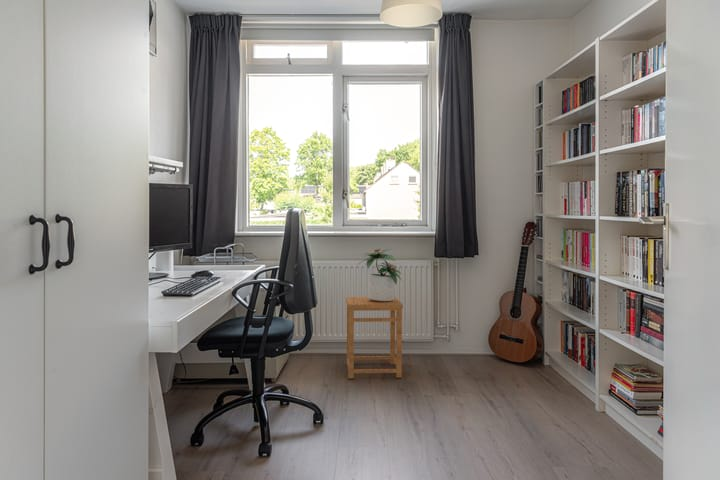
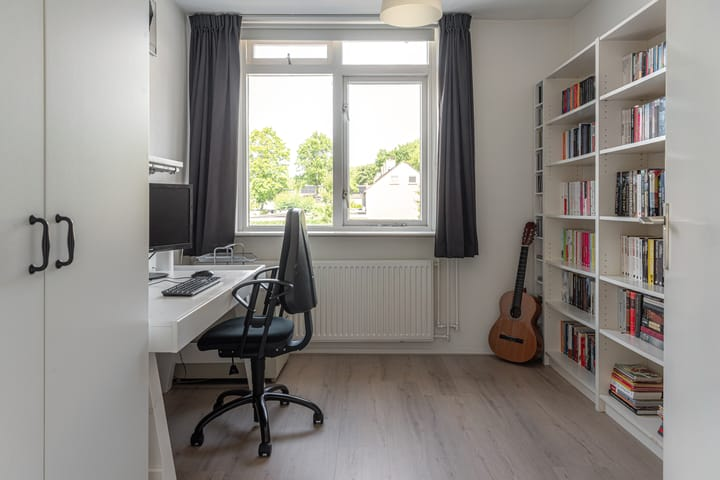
- side table [345,296,404,379]
- potted plant [358,247,403,302]
